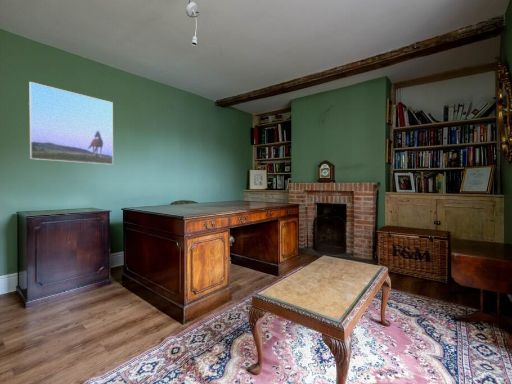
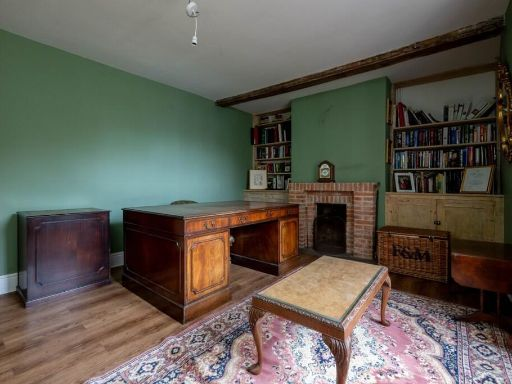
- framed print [28,81,114,166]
